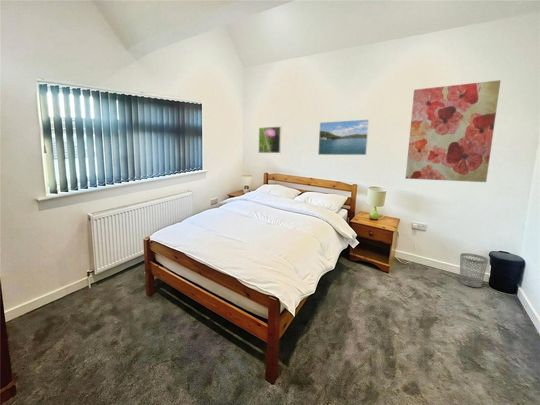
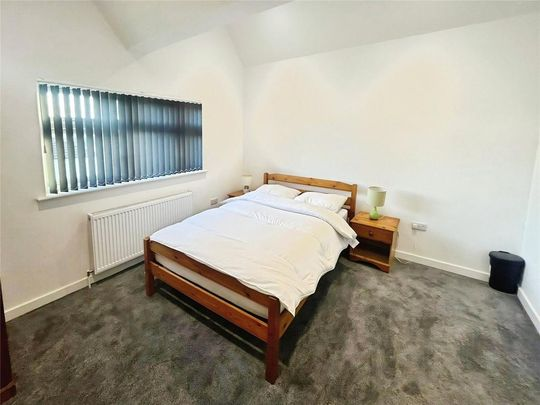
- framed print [258,126,282,154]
- wall art [405,79,502,183]
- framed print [317,118,370,156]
- wastebasket [459,252,490,288]
